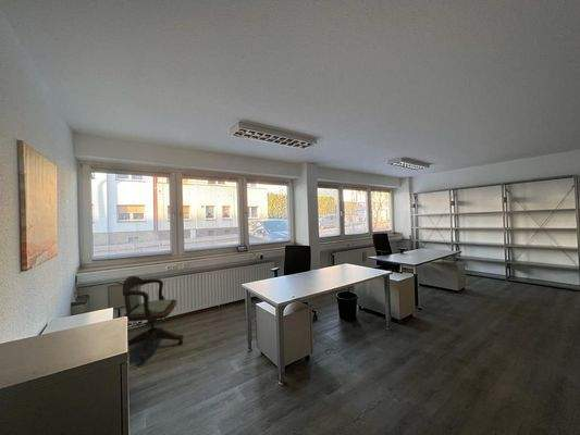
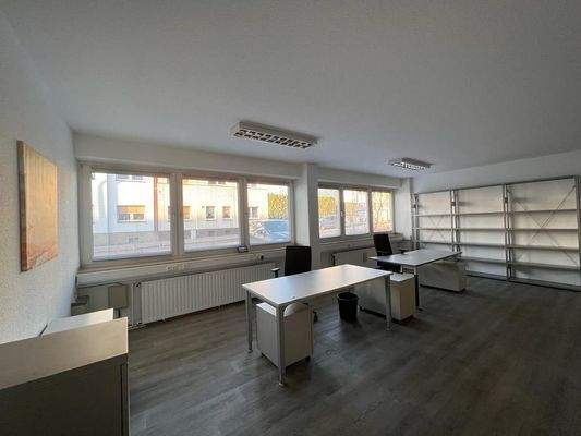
- office chair [122,275,185,364]
